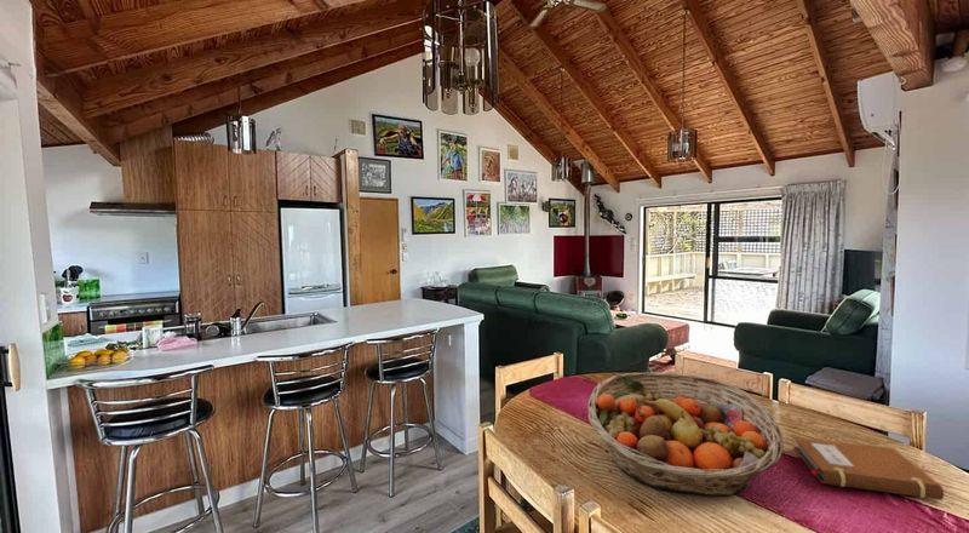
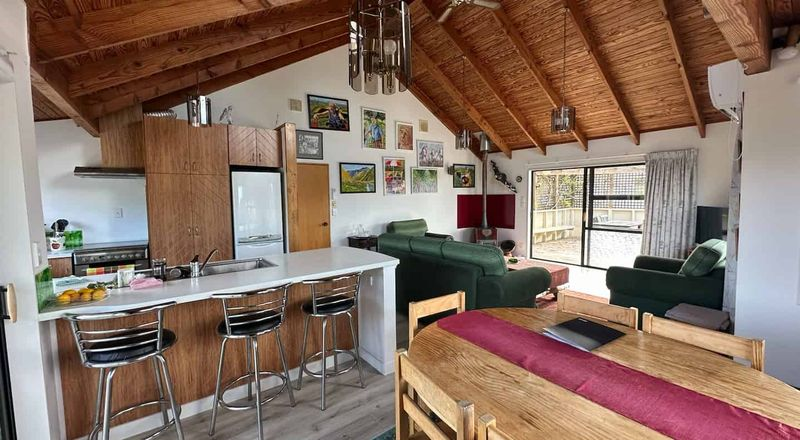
- notebook [792,436,945,502]
- fruit basket [586,371,785,497]
